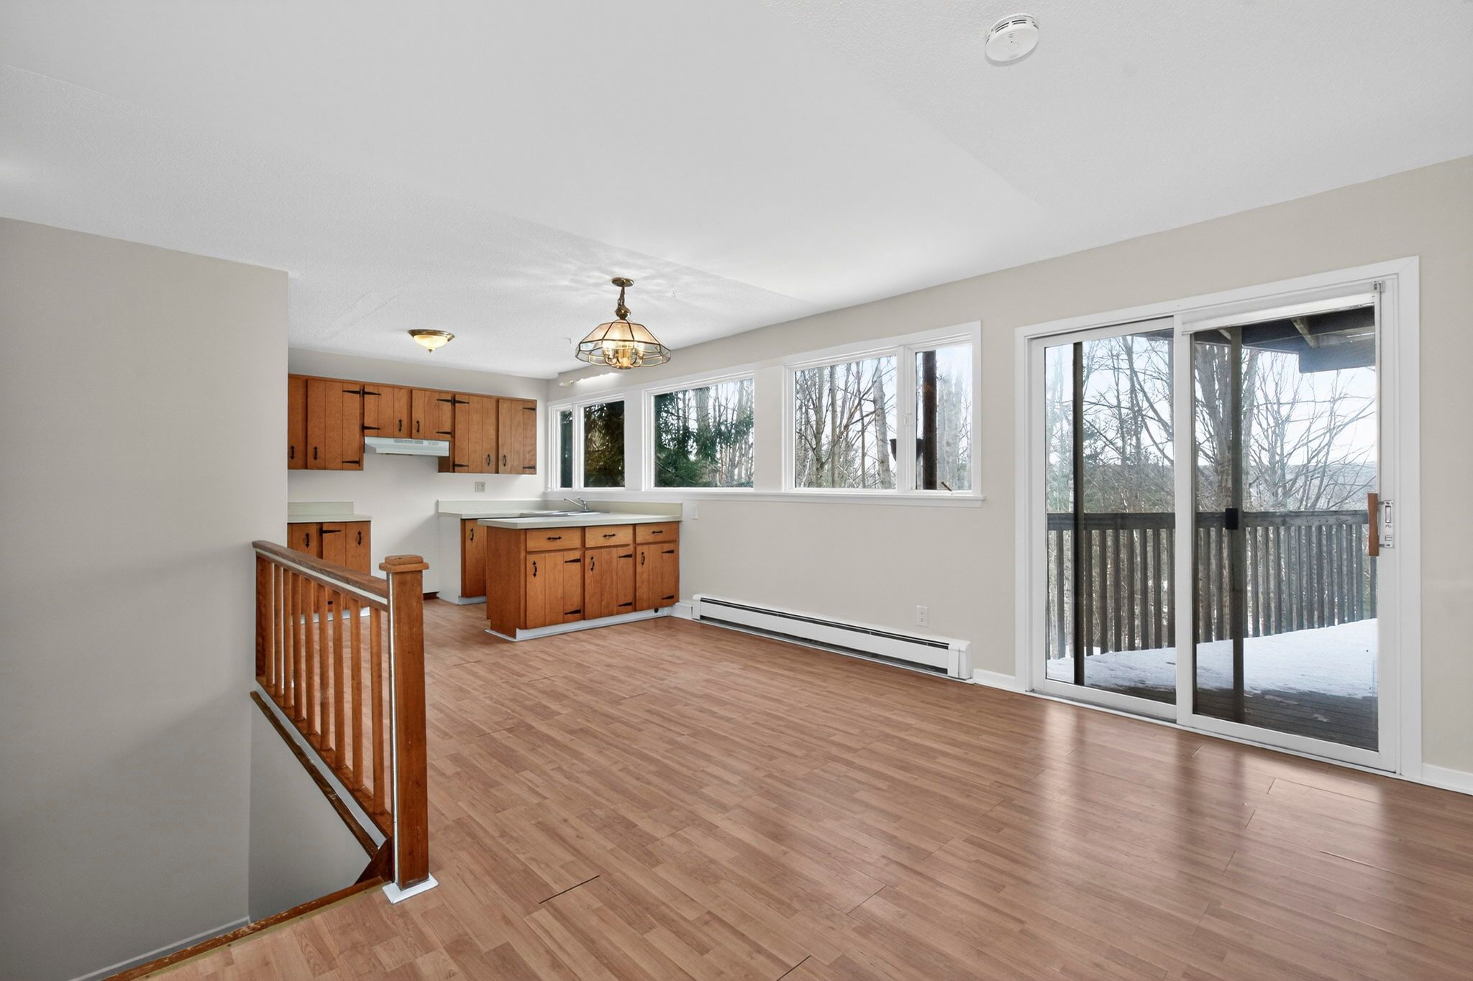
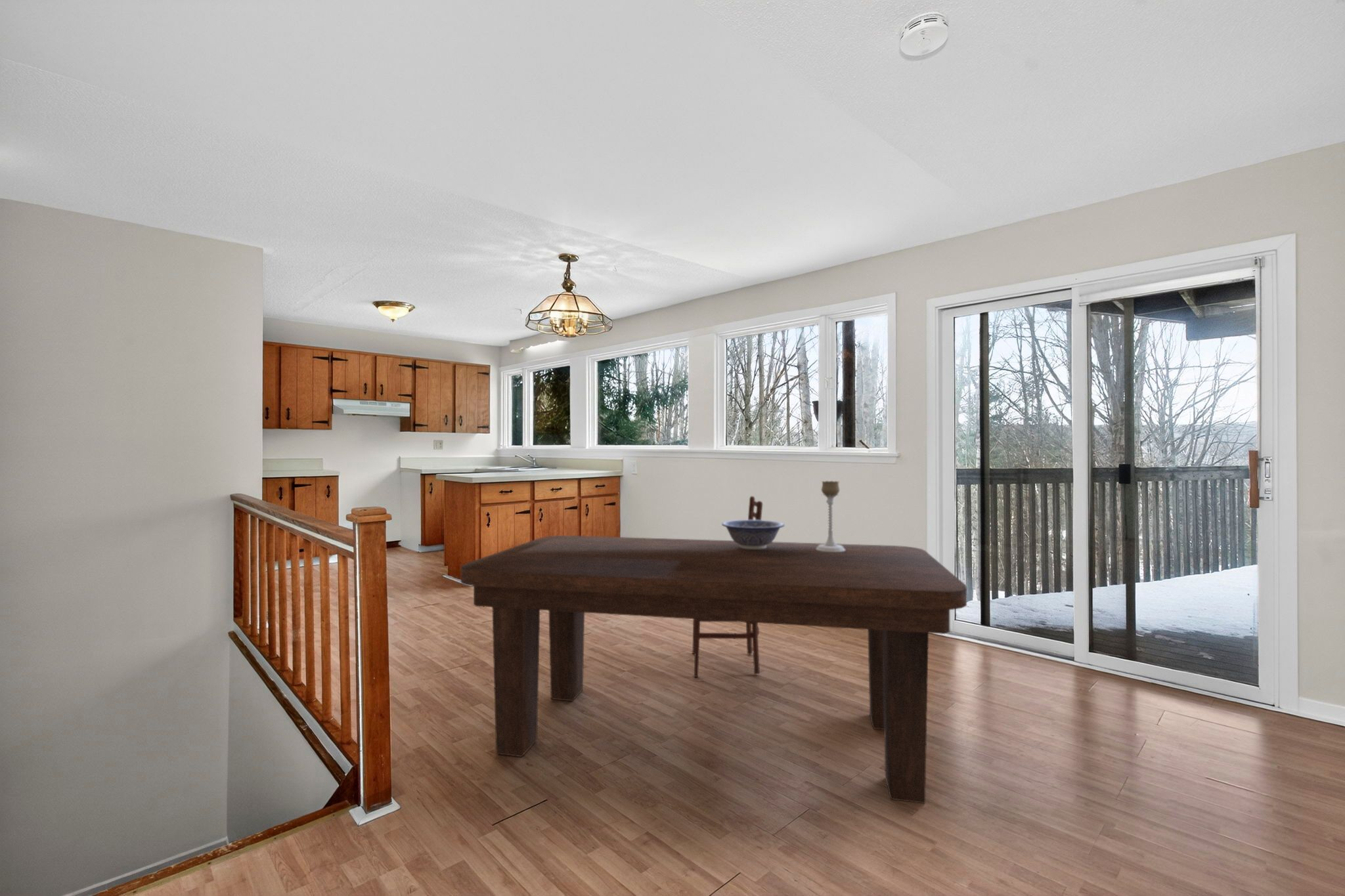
+ dining table [460,535,967,804]
+ decorative bowl [721,519,785,549]
+ dining chair [692,496,763,677]
+ candle holder [816,480,845,552]
